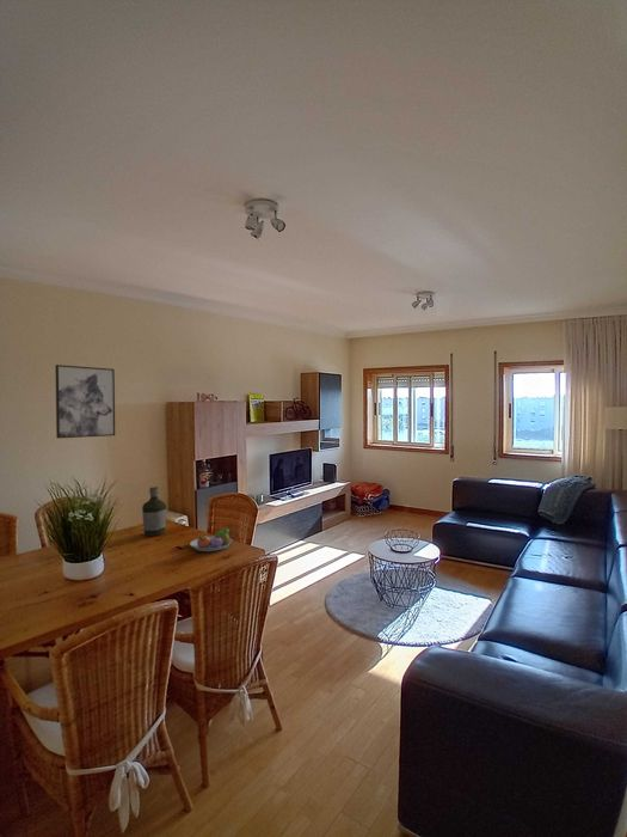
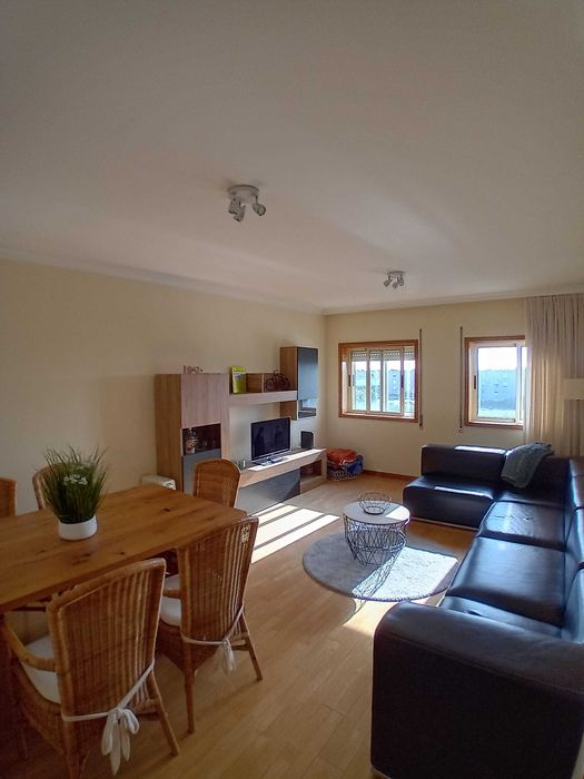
- wall art [55,363,116,439]
- fruit bowl [189,527,234,552]
- bottle [141,485,167,537]
